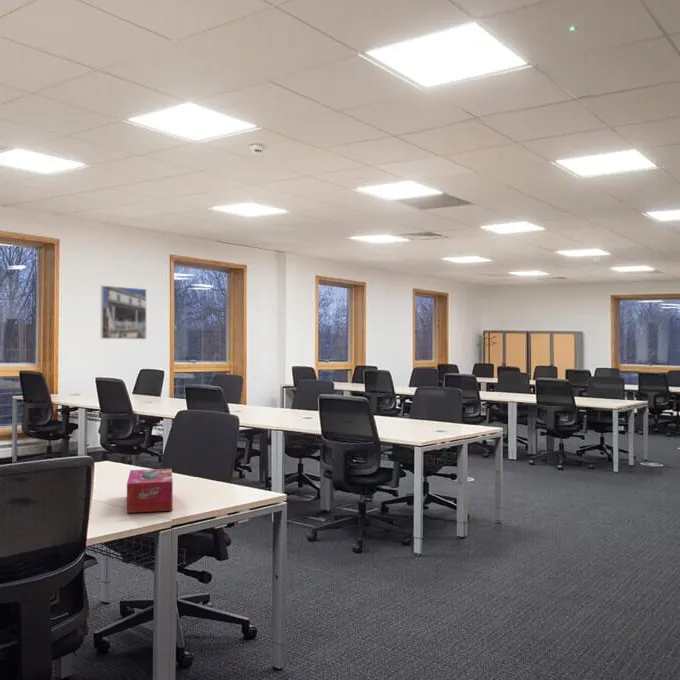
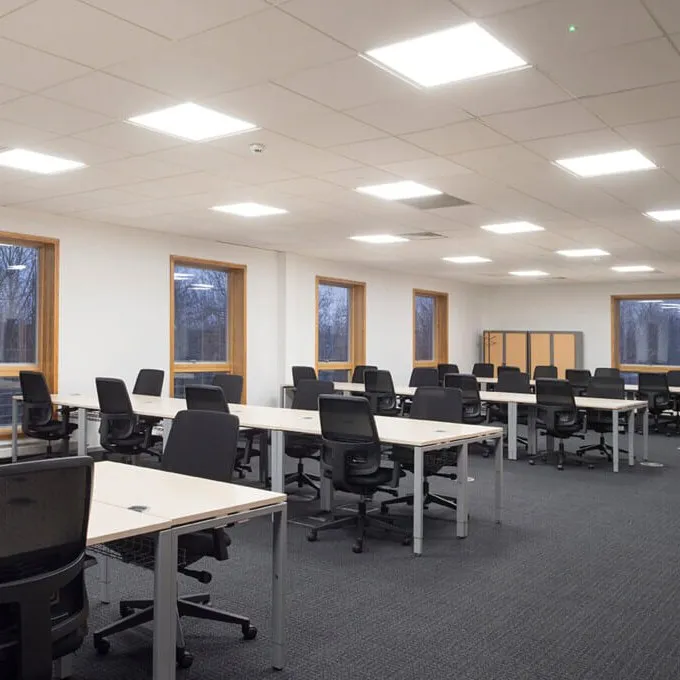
- tissue box [126,468,174,514]
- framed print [100,285,147,340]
